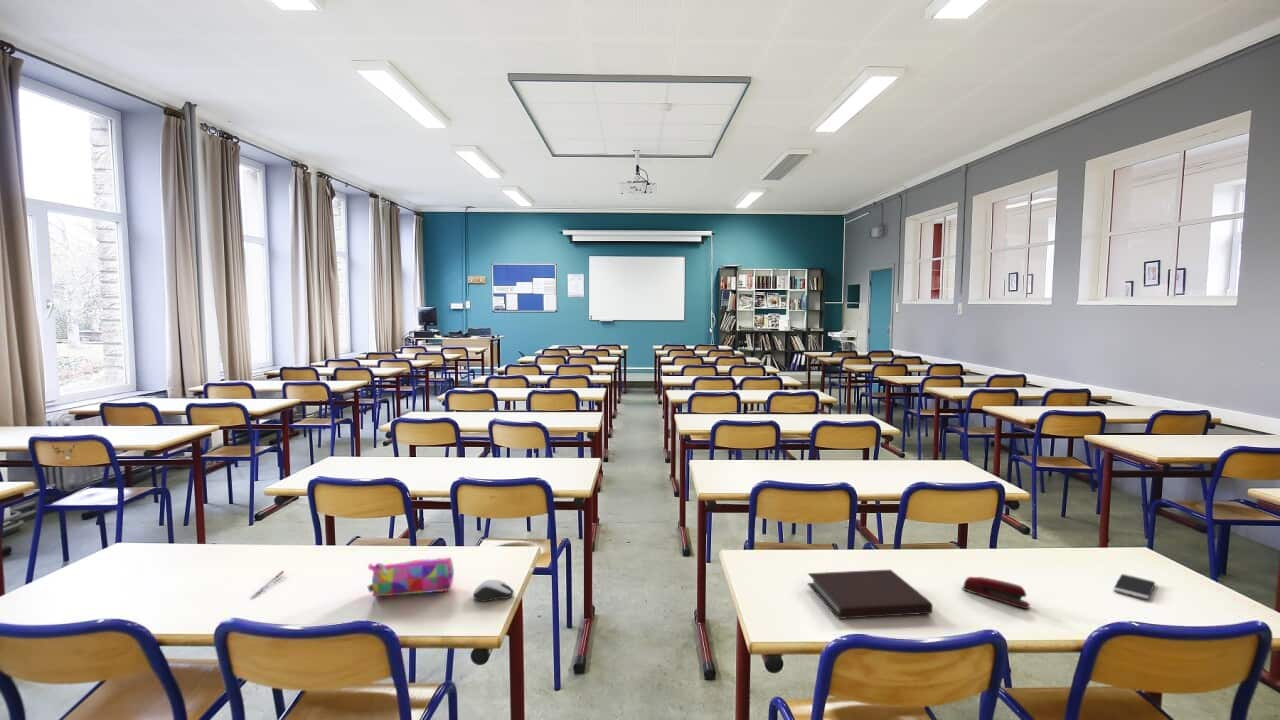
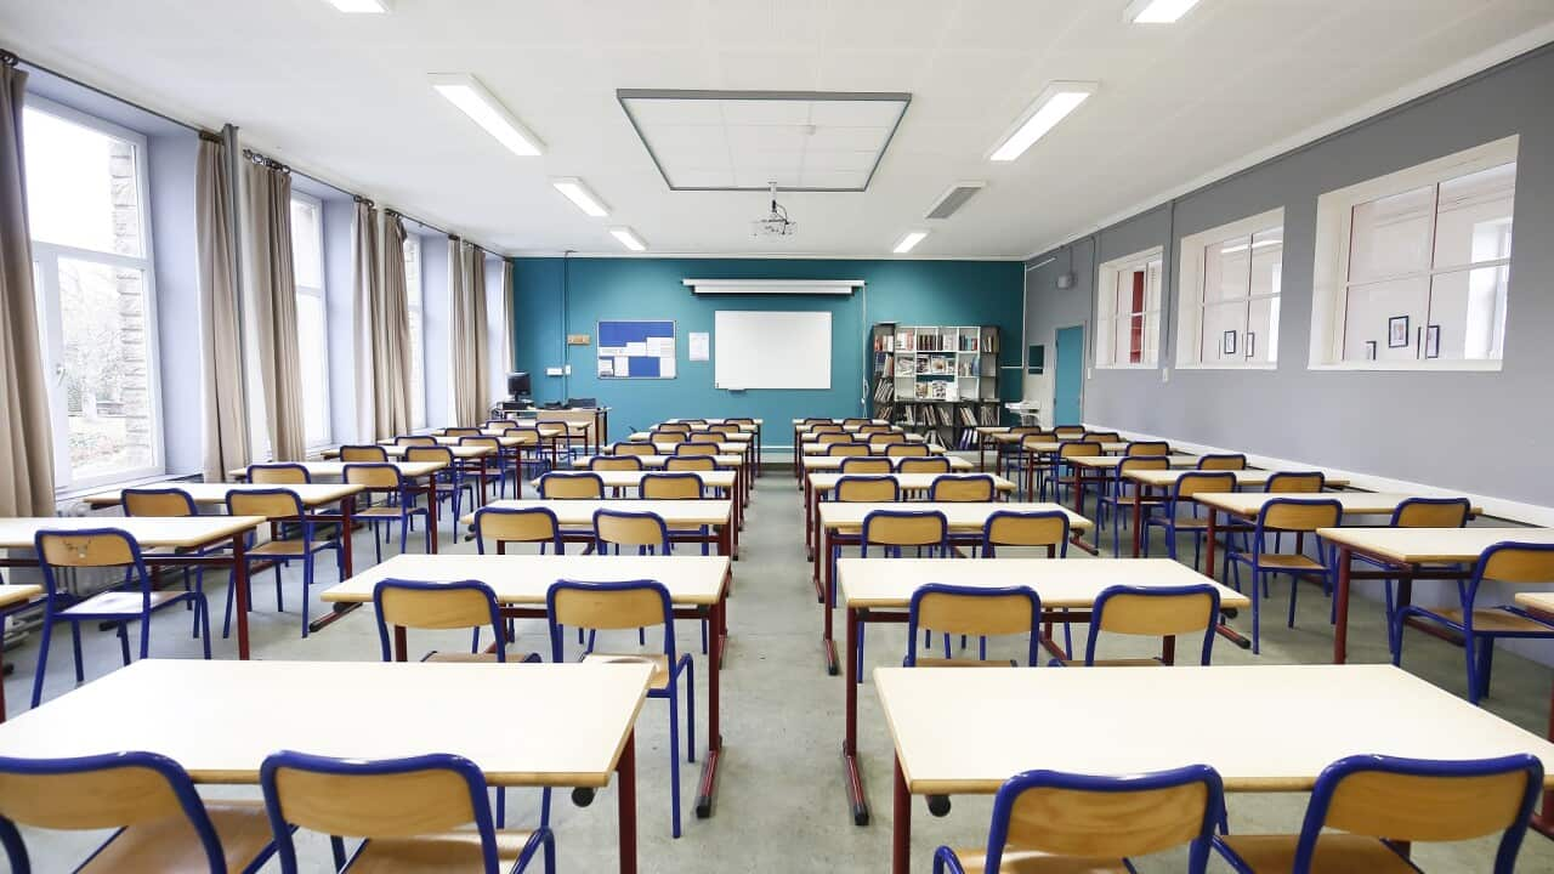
- smartphone [1113,573,1156,600]
- notebook [806,568,934,620]
- pen [251,570,285,598]
- pencil case [367,556,455,598]
- stapler [962,576,1031,610]
- computer mouse [472,579,515,603]
